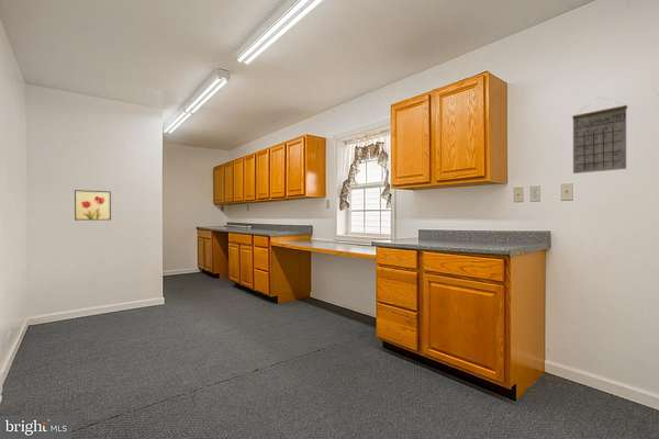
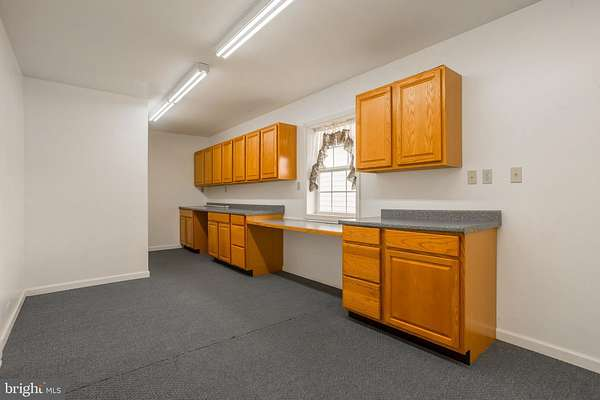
- calendar [571,97,628,175]
- wall art [74,189,112,222]
